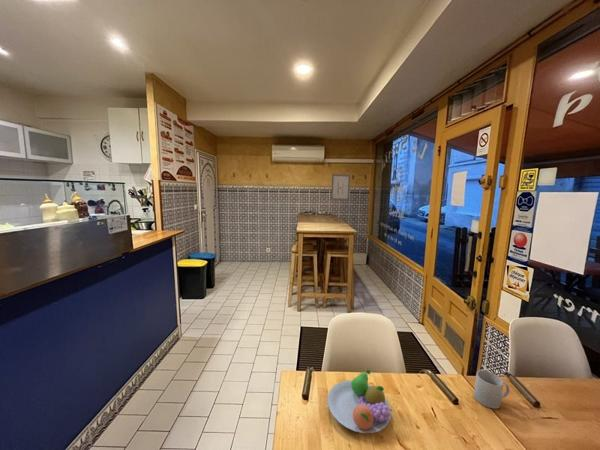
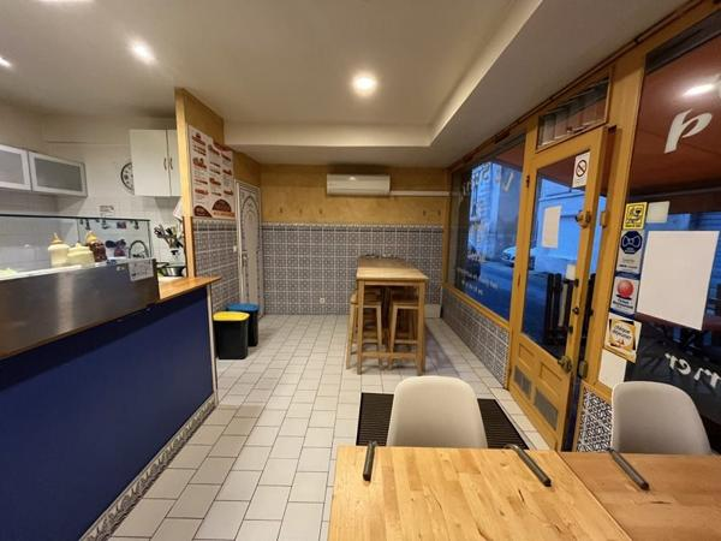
- wall art [330,173,351,201]
- mug [473,369,510,410]
- fruit bowl [327,369,393,434]
